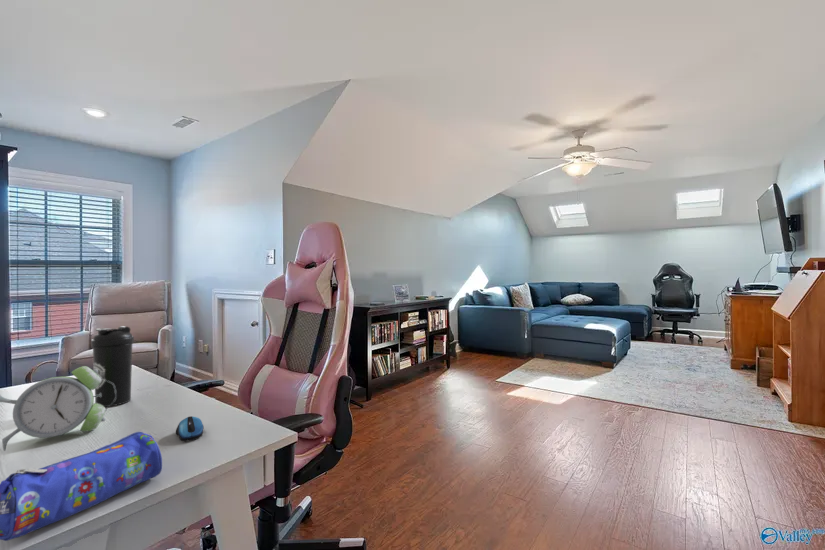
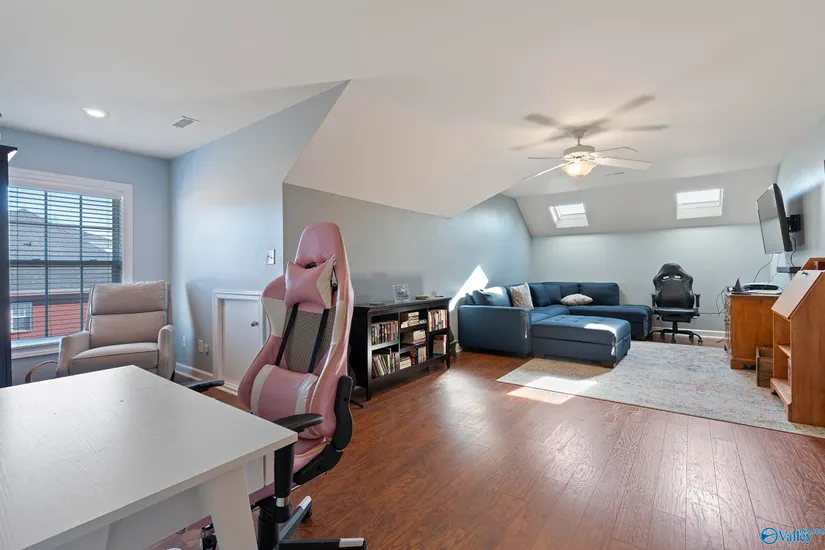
- pencil case [0,431,163,542]
- computer mouse [175,415,205,442]
- water bottle [90,325,135,408]
- alarm clock [0,365,116,452]
